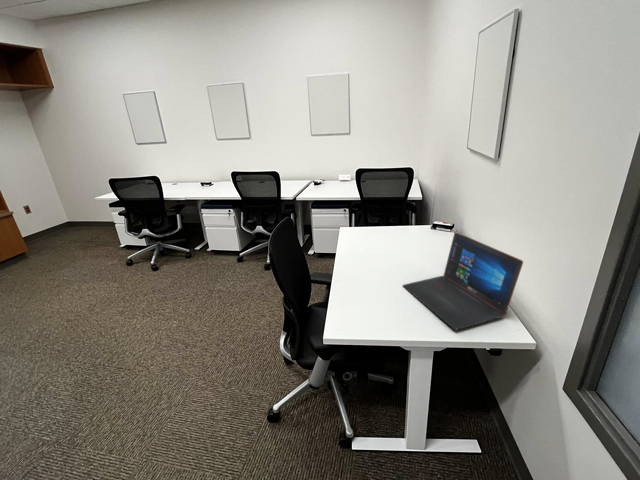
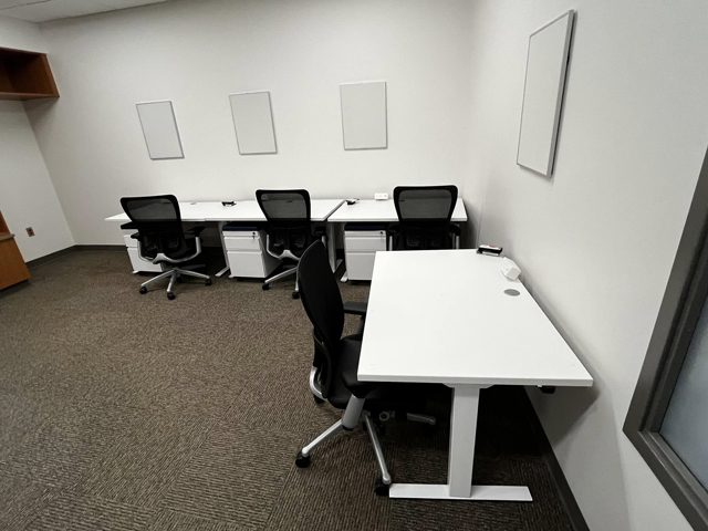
- laptop [402,231,524,331]
